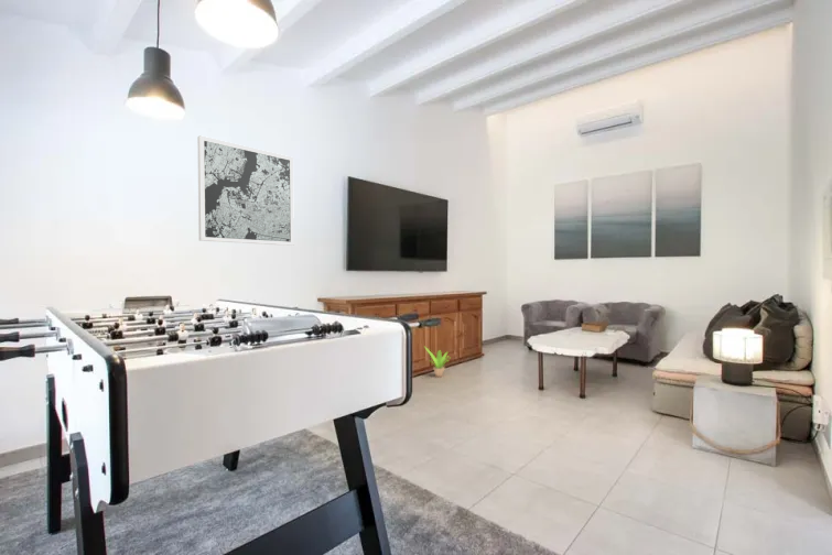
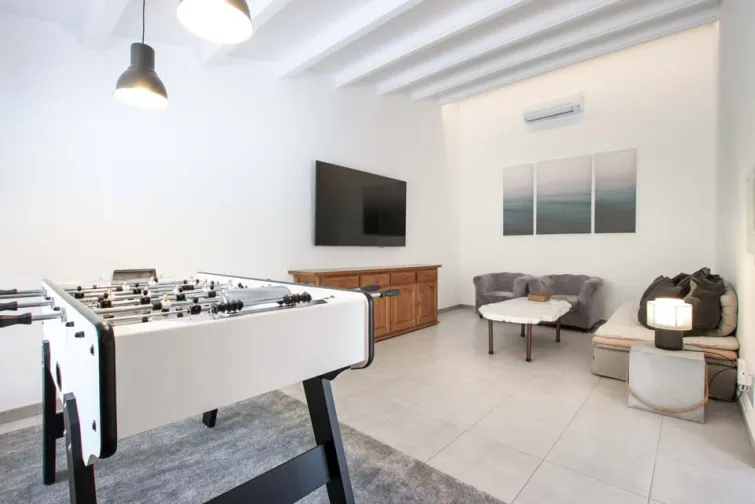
- potted plant [422,345,451,378]
- wall art [196,134,295,247]
